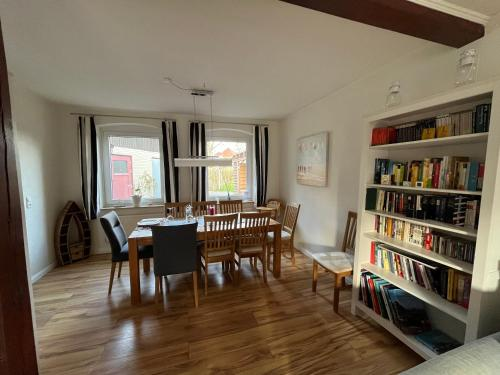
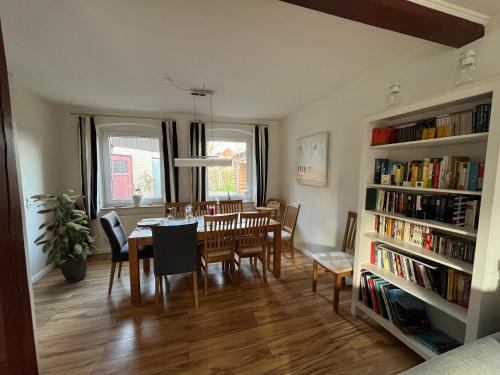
+ indoor plant [29,189,101,283]
